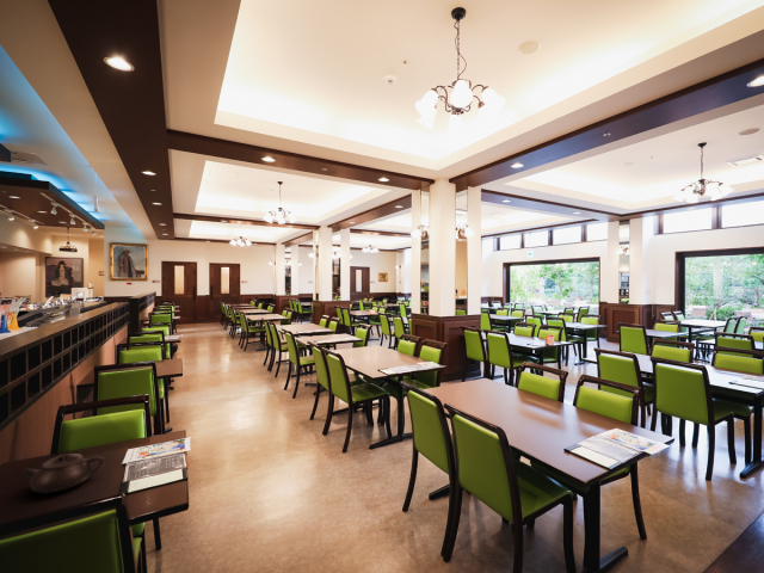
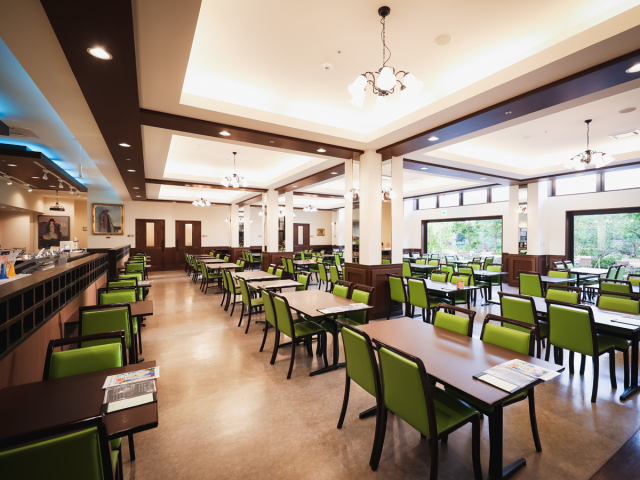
- teapot [21,452,106,495]
